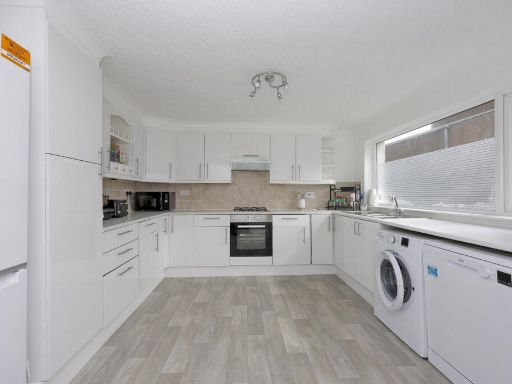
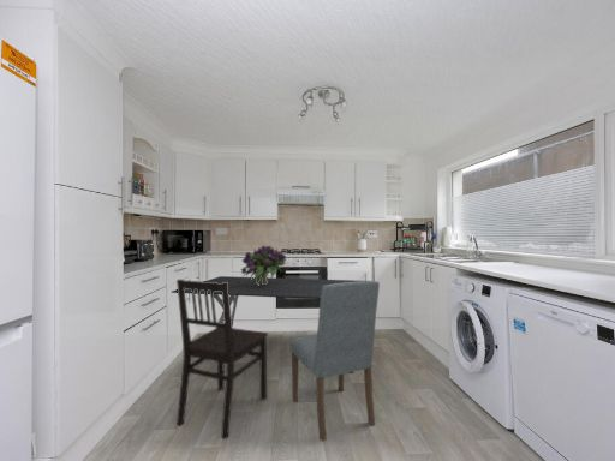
+ bouquet [239,245,287,286]
+ dining chair [175,279,269,441]
+ dining table [171,275,362,375]
+ dining chair [288,280,381,442]
